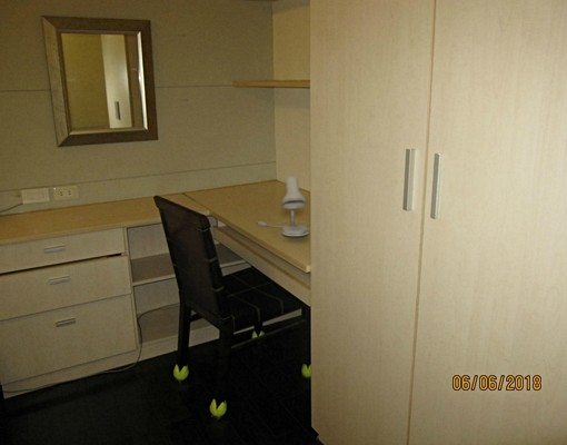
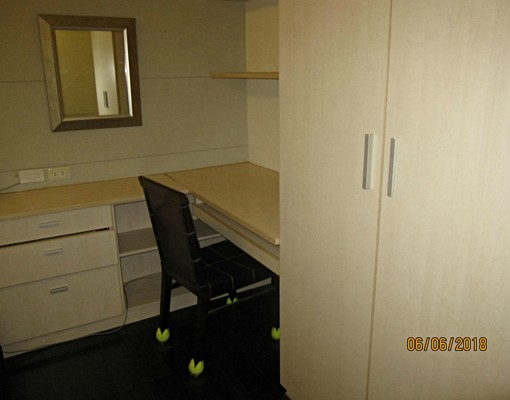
- desk lamp [257,175,310,237]
